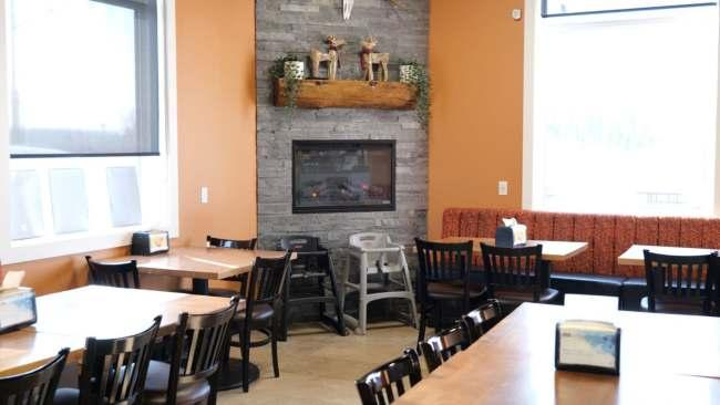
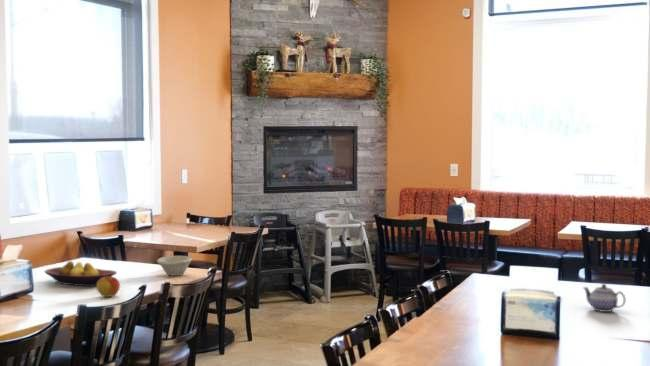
+ apple [96,276,121,298]
+ fruit bowl [44,260,118,287]
+ bowl [156,255,193,277]
+ teapot [582,283,627,313]
